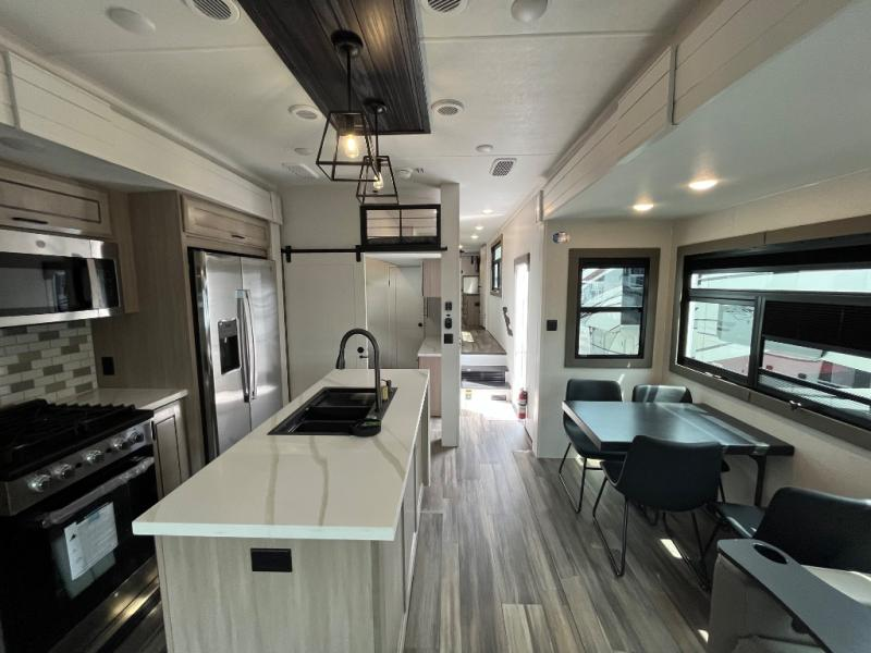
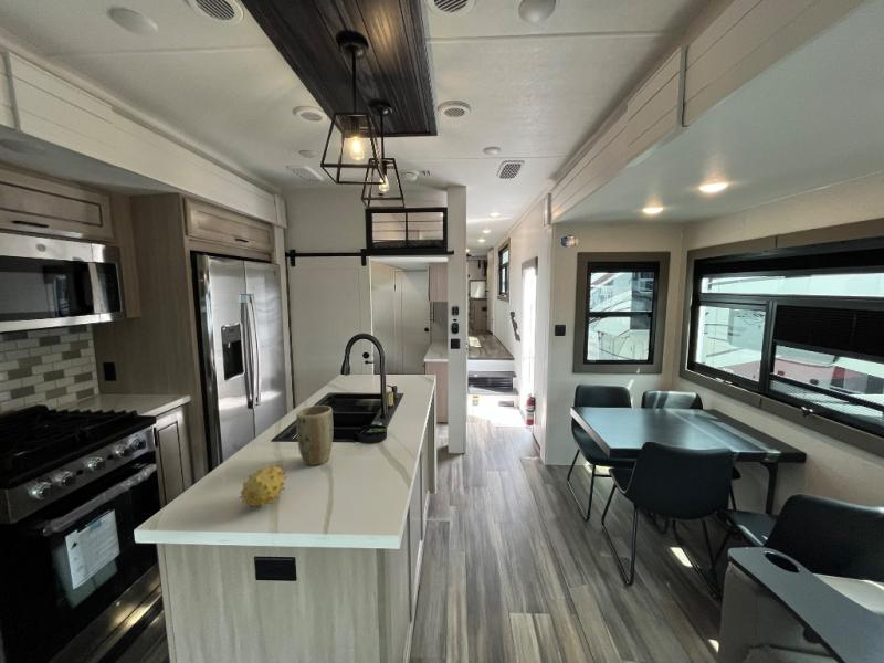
+ fruit [238,463,288,509]
+ plant pot [295,404,334,466]
